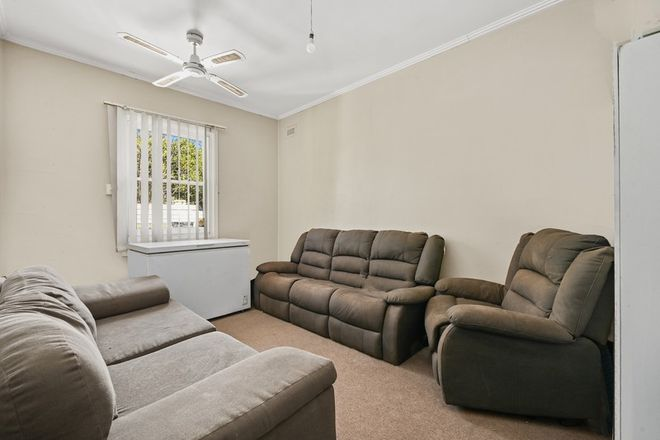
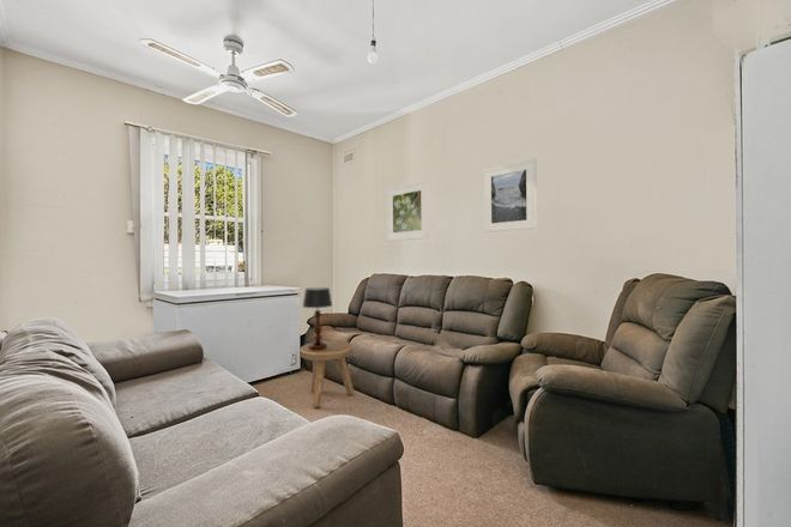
+ table lamp [302,286,333,350]
+ stool [298,339,355,408]
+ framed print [386,180,430,242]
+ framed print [482,157,538,234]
